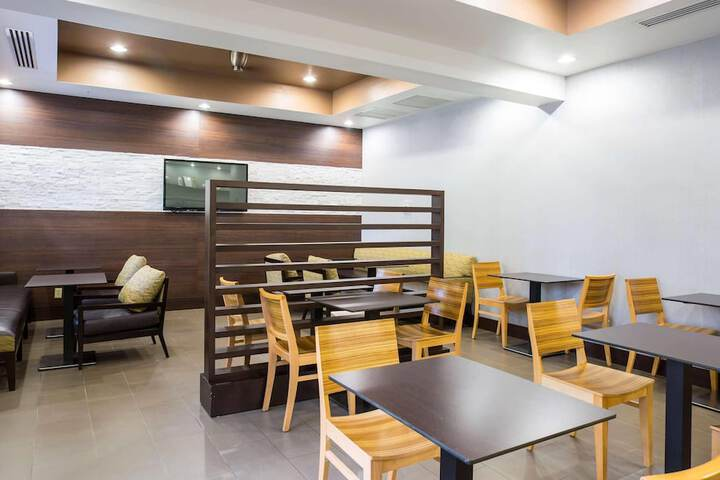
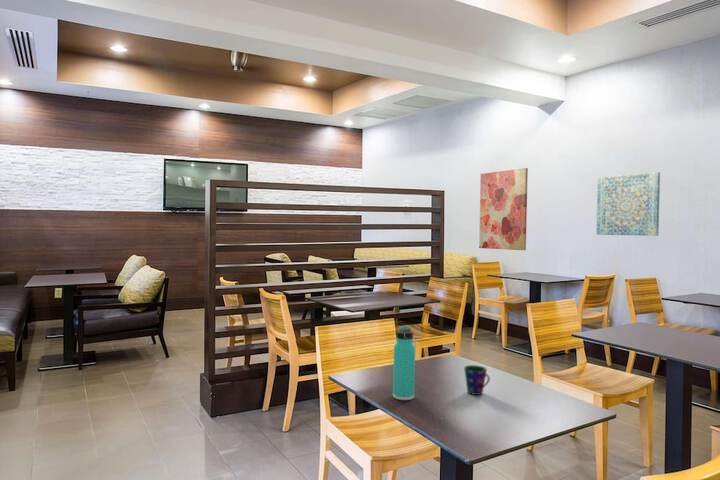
+ cup [463,364,491,396]
+ wall art [478,167,529,251]
+ thermos bottle [392,324,416,401]
+ wall art [595,171,661,237]
